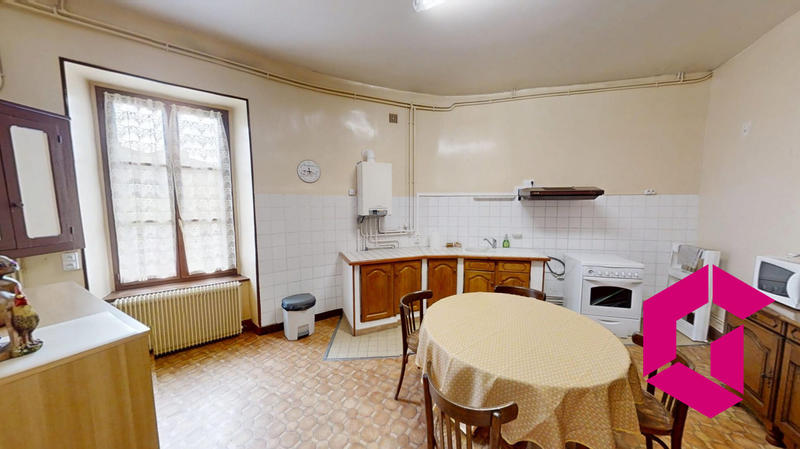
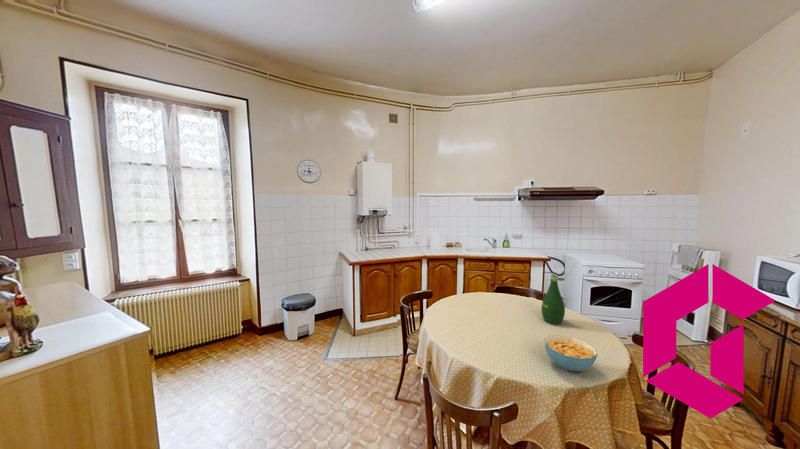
+ bottle [541,274,566,325]
+ cereal bowl [543,334,598,372]
